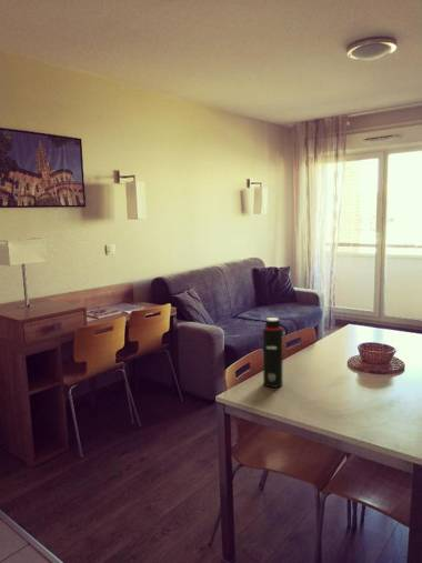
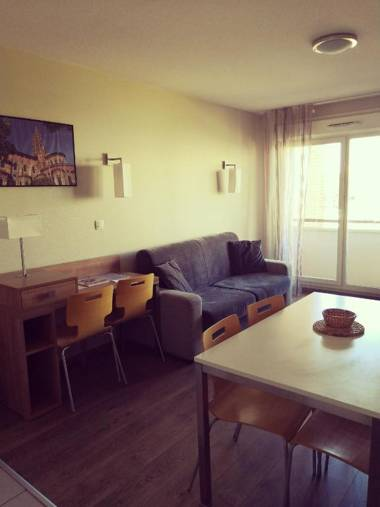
- water bottle [262,316,288,389]
